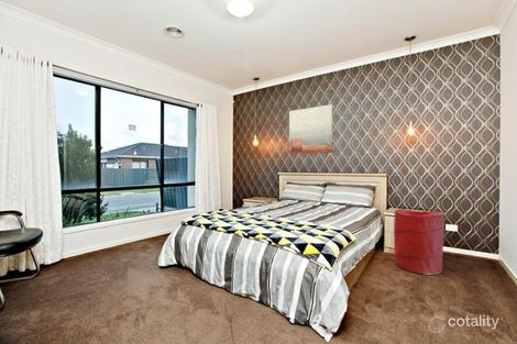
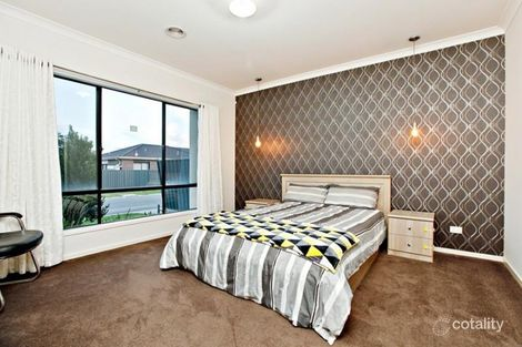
- wall art [288,103,333,156]
- laundry hamper [393,208,446,276]
